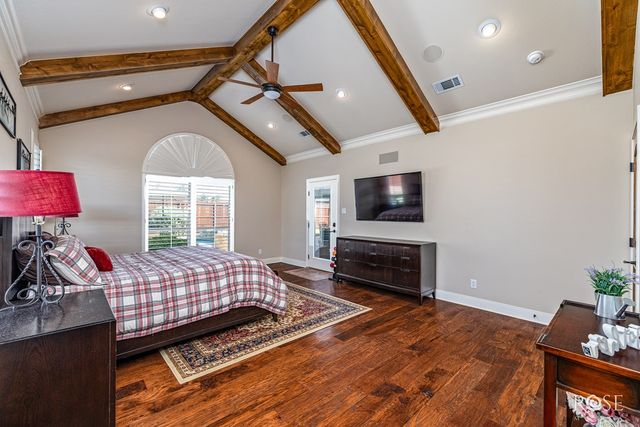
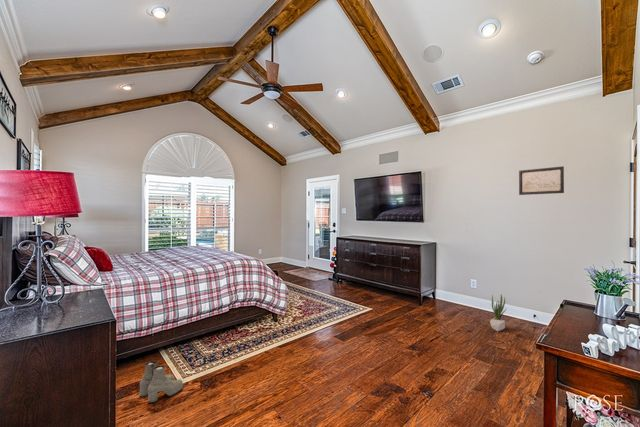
+ wall art [518,165,565,196]
+ boots [139,360,184,404]
+ potted plant [489,294,508,332]
